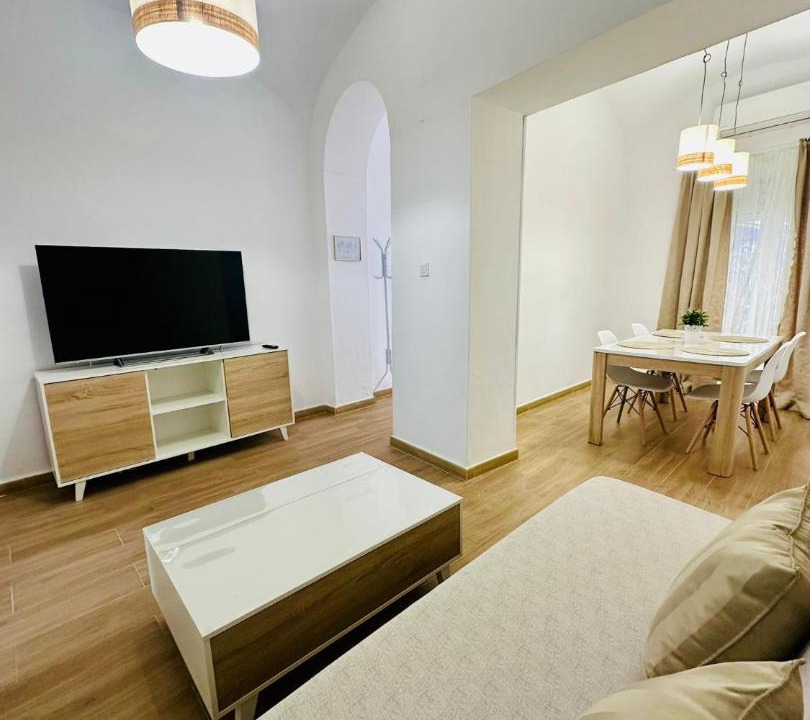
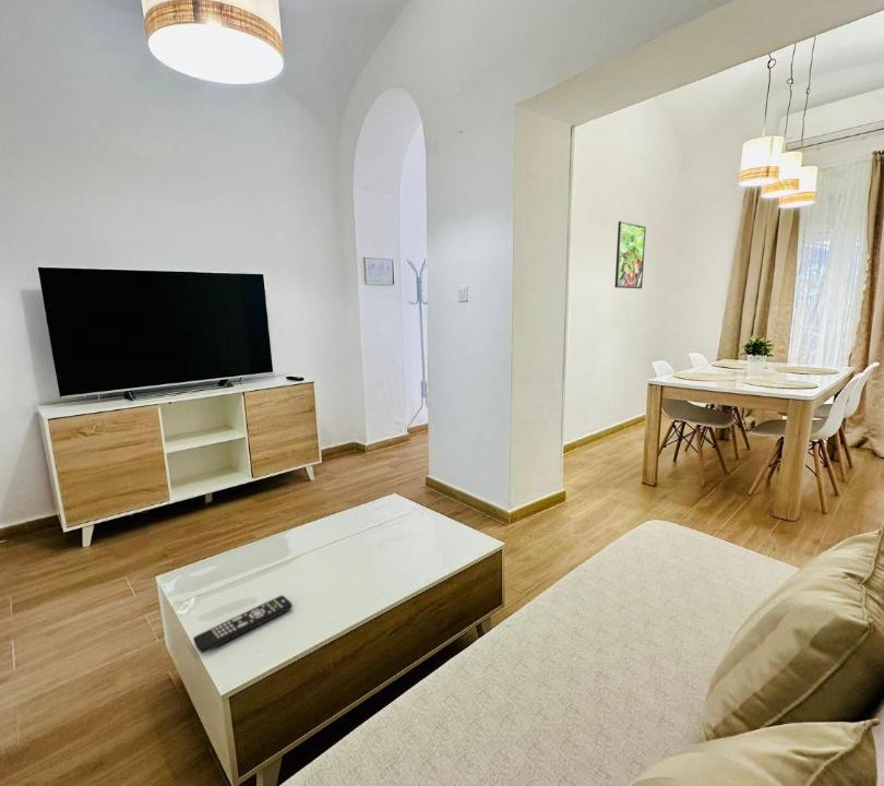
+ remote control [192,594,294,654]
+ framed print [613,221,647,289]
